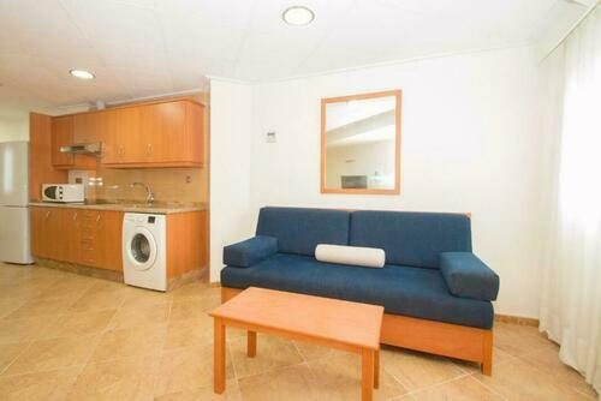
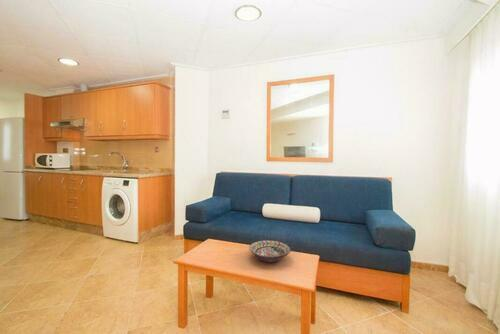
+ decorative bowl [248,239,292,264]
